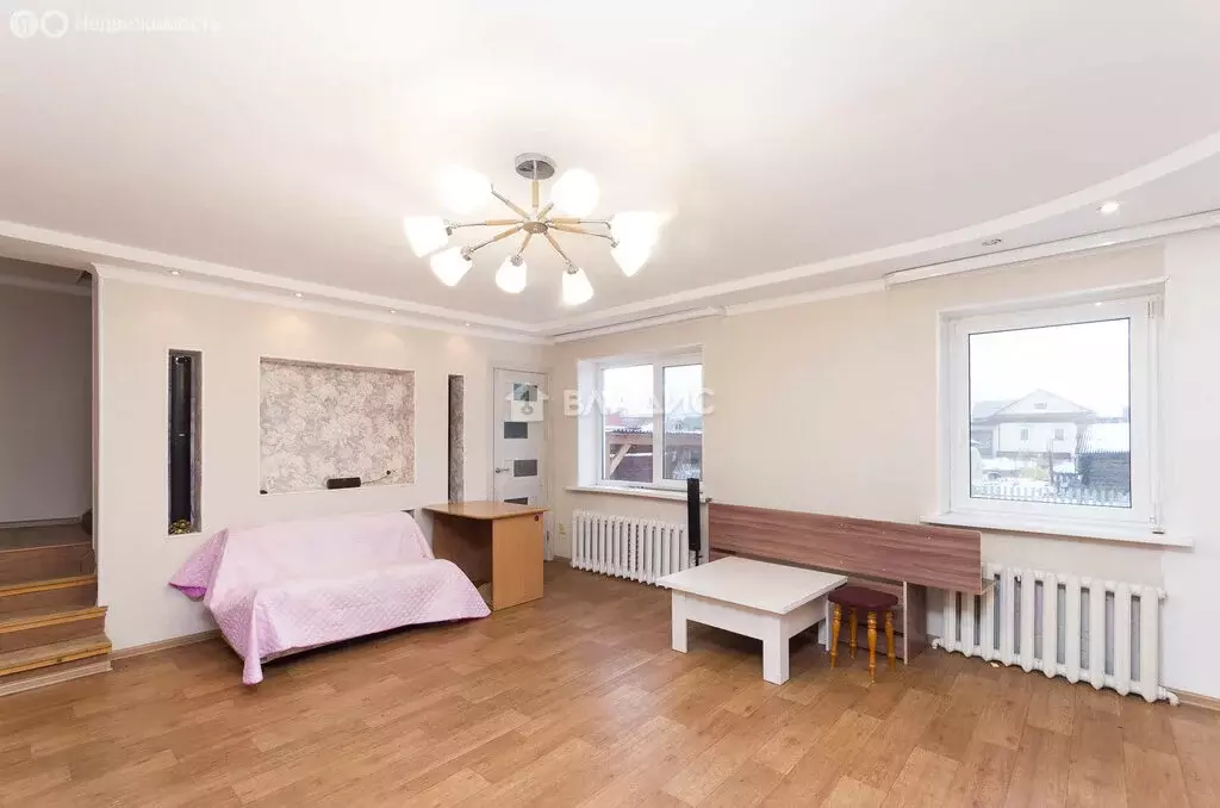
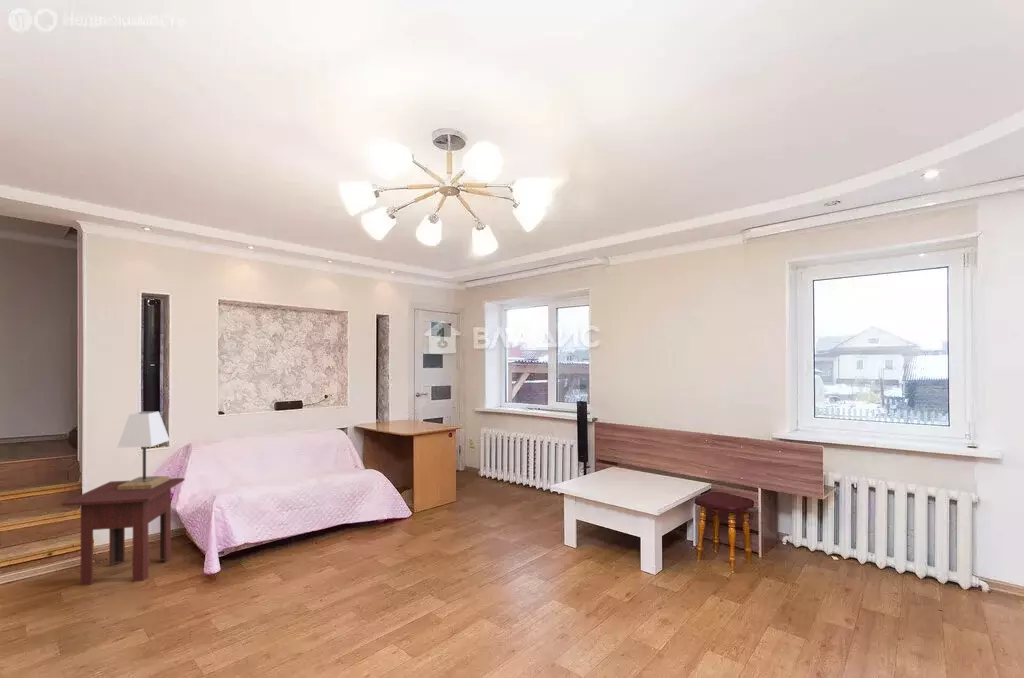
+ side table [61,477,186,586]
+ lamp [116,411,170,490]
